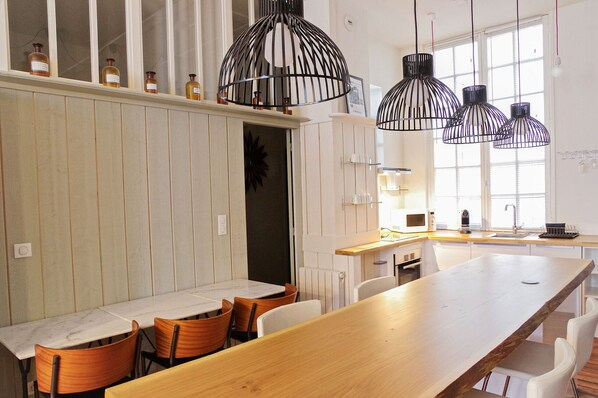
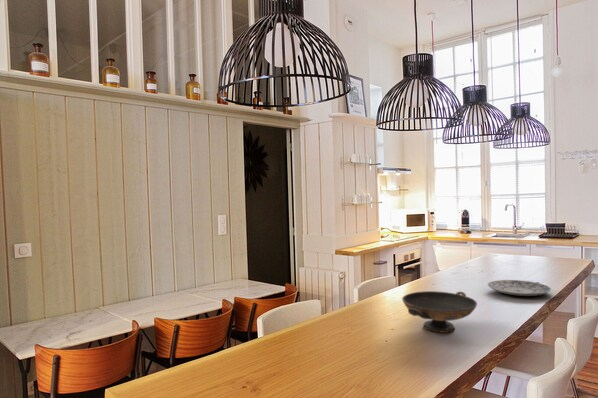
+ plate [487,279,552,297]
+ decorative bowl [401,290,478,334]
